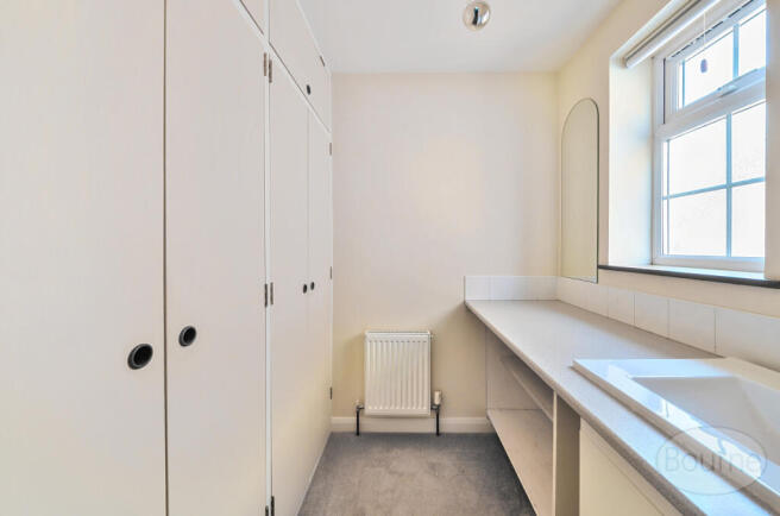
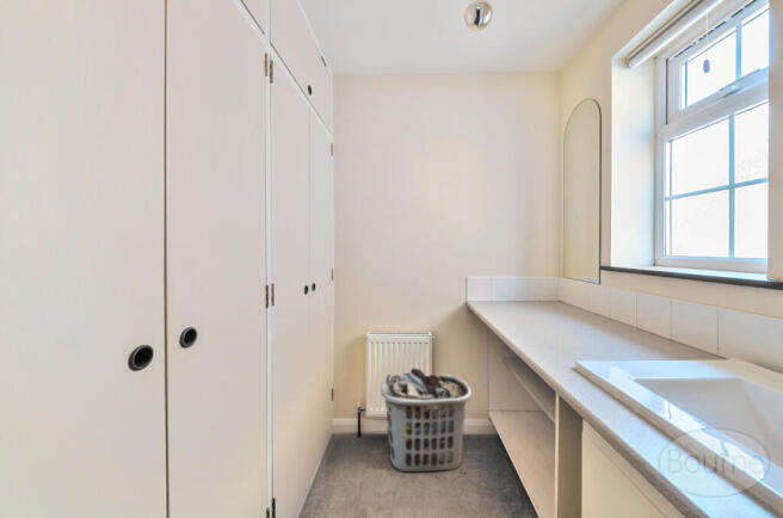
+ clothes hamper [380,368,473,473]
